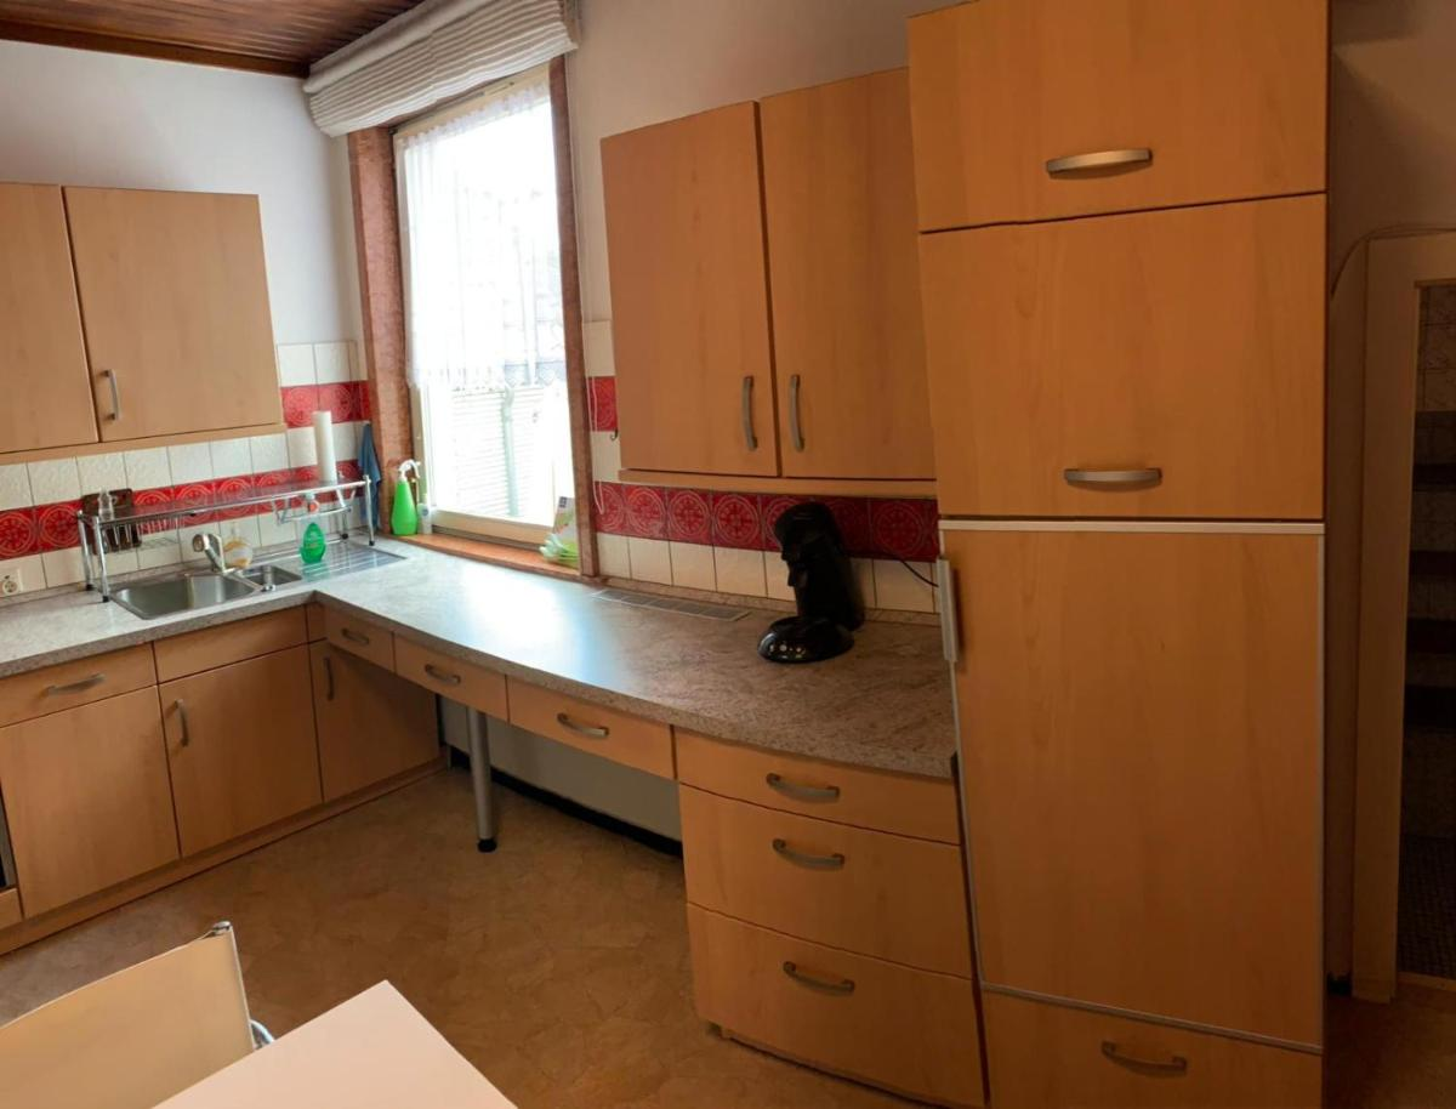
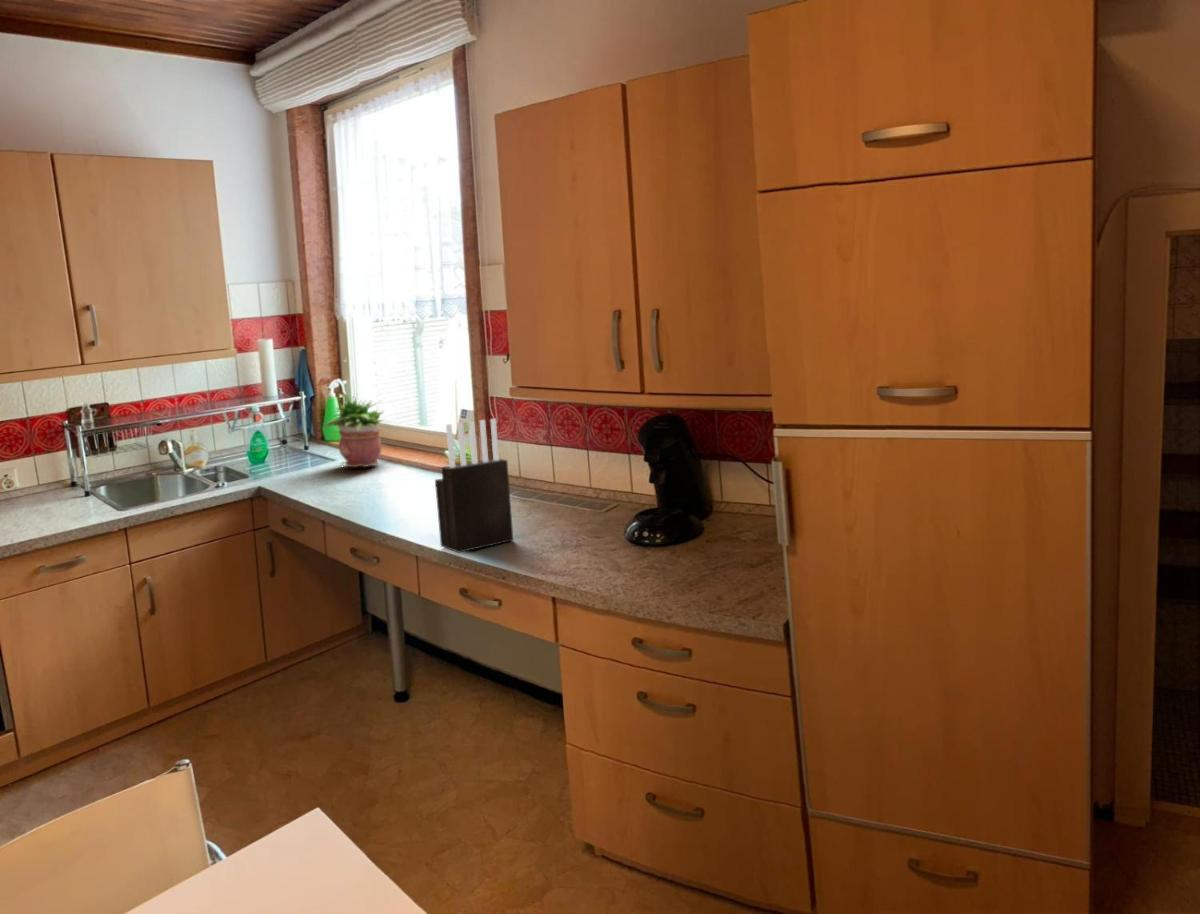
+ potted plant [325,394,388,468]
+ knife block [434,418,514,554]
